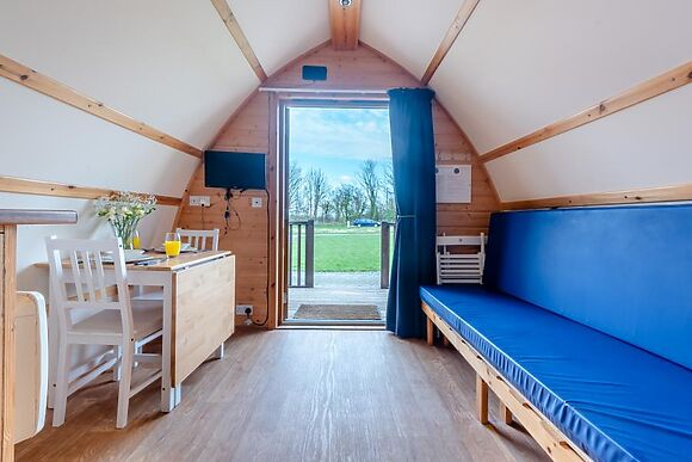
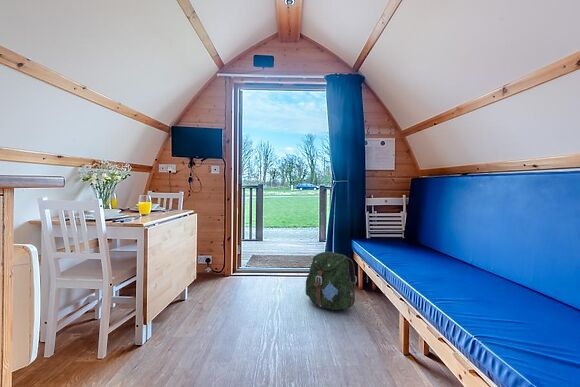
+ backpack [304,251,358,311]
